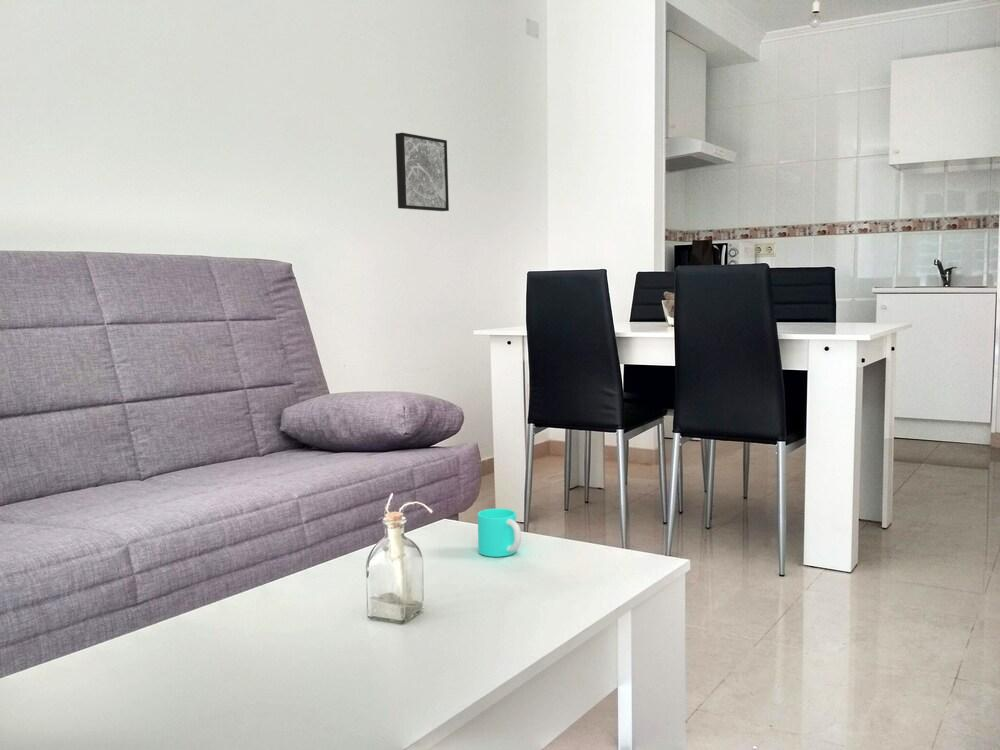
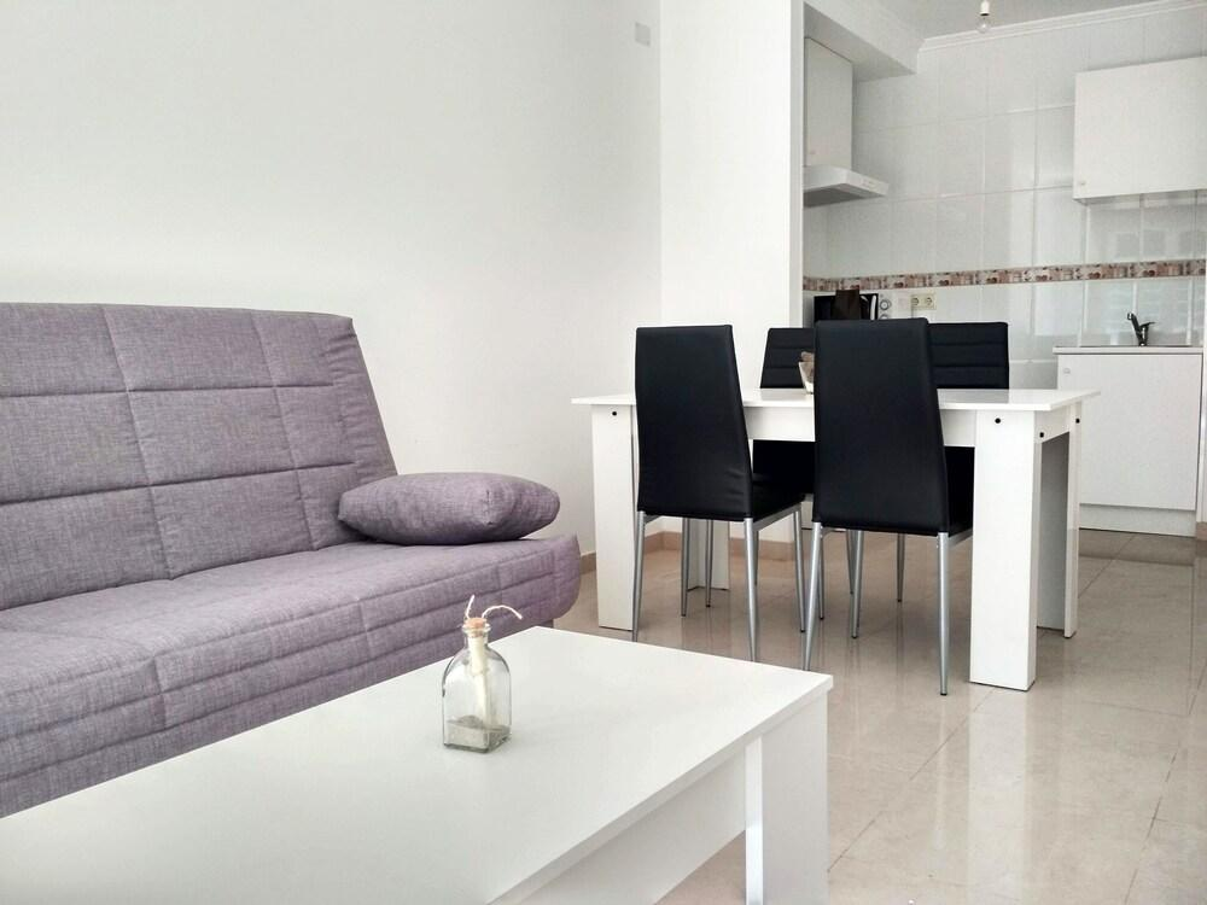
- wall art [395,132,450,212]
- cup [477,507,522,558]
